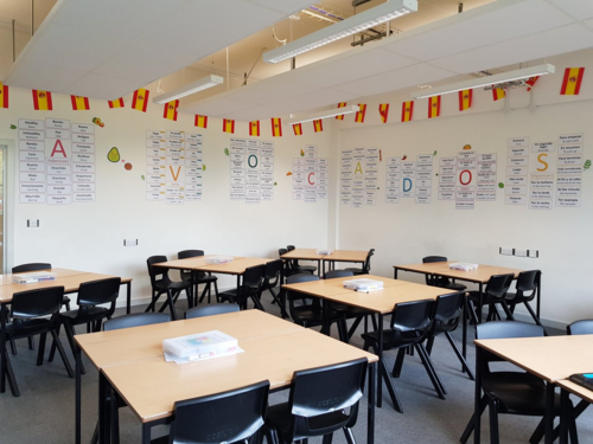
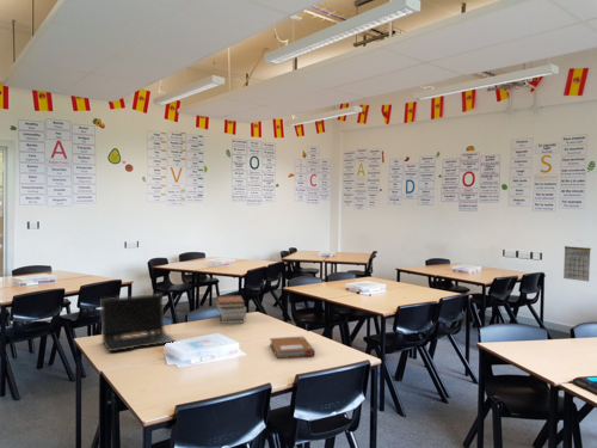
+ notebook [269,336,316,360]
+ calendar [562,239,592,282]
+ laptop computer [100,293,177,352]
+ book stack [216,294,247,325]
